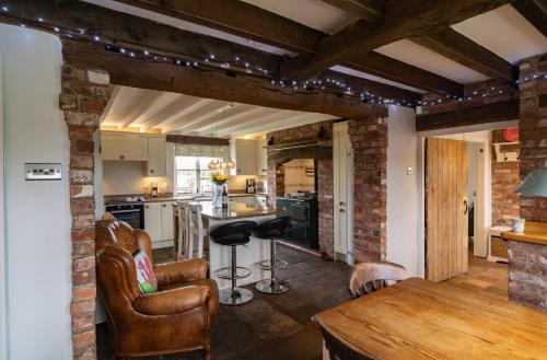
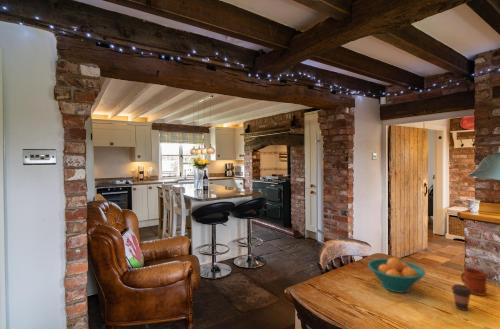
+ coffee cup [450,283,472,311]
+ mug [460,267,488,297]
+ fruit bowl [367,257,426,294]
